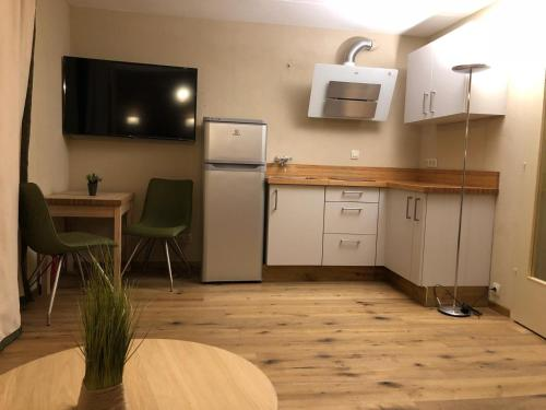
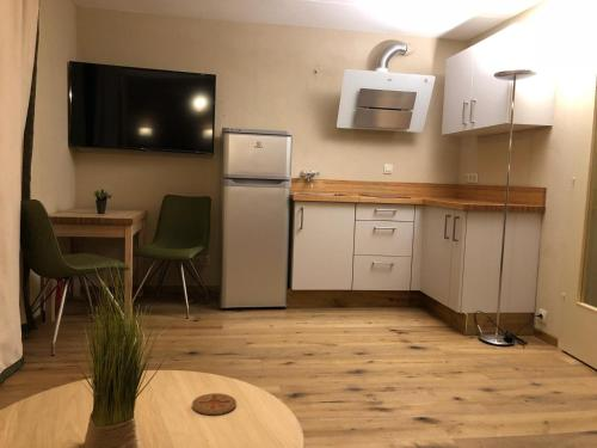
+ coaster [191,392,238,416]
